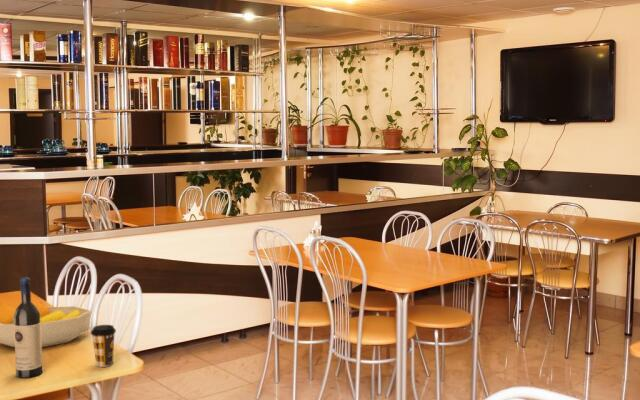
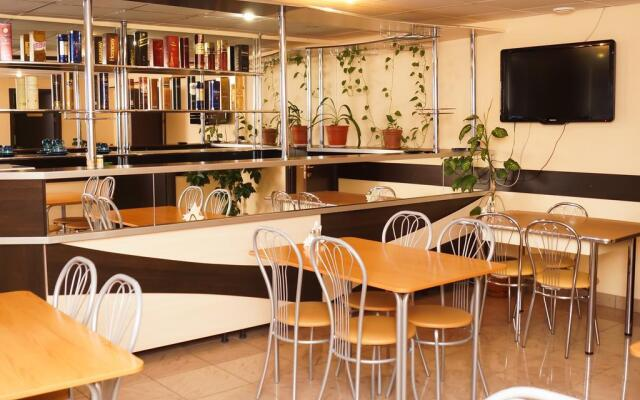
- wine bottle [13,276,44,379]
- fruit bowl [0,301,93,349]
- coffee cup [90,324,117,368]
